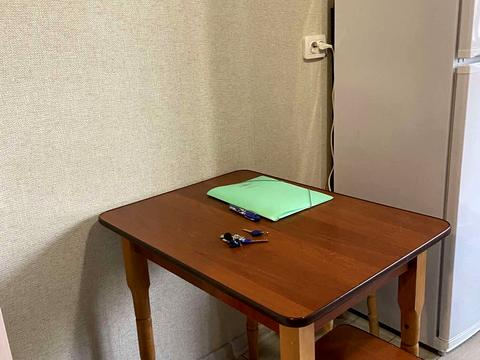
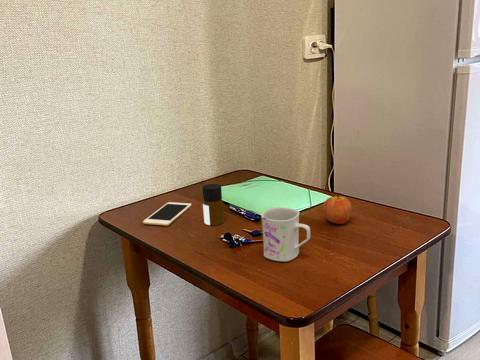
+ mug [260,206,311,262]
+ bottle [201,183,225,226]
+ cell phone [142,201,192,226]
+ apple [323,192,353,225]
